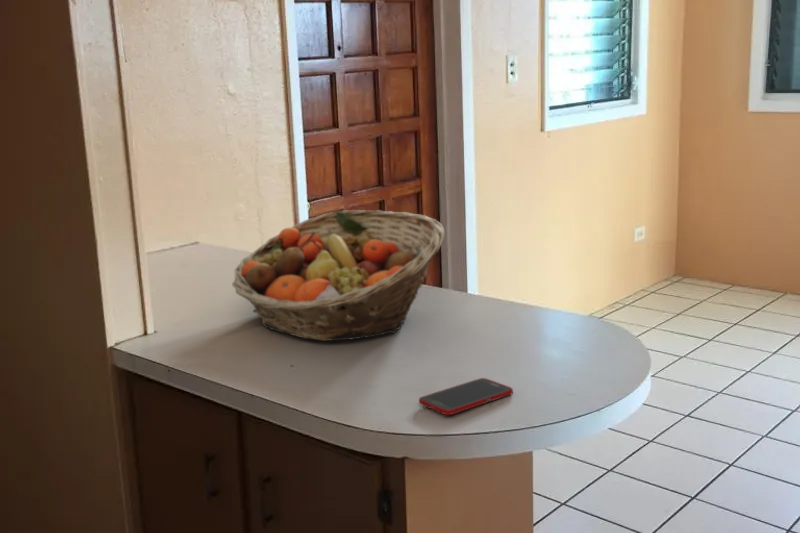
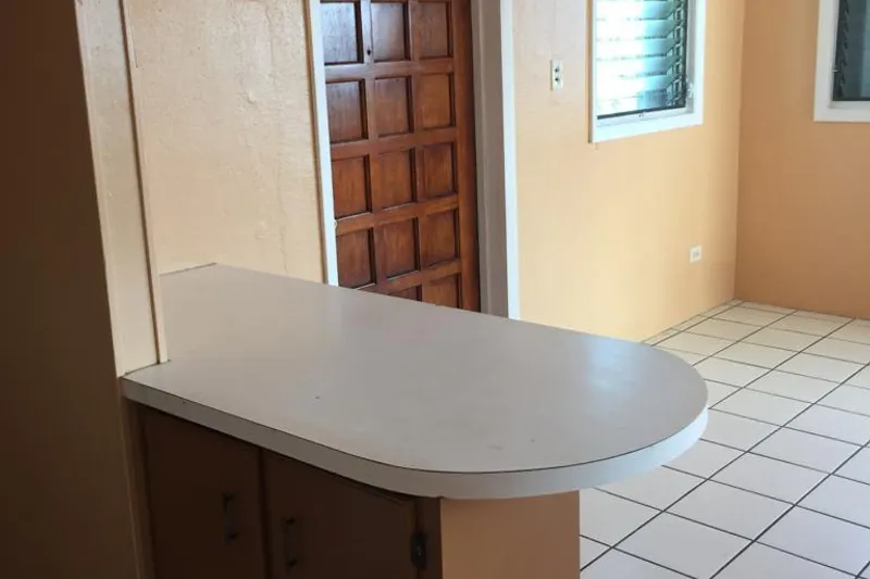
- cell phone [418,377,514,416]
- fruit basket [231,209,445,342]
